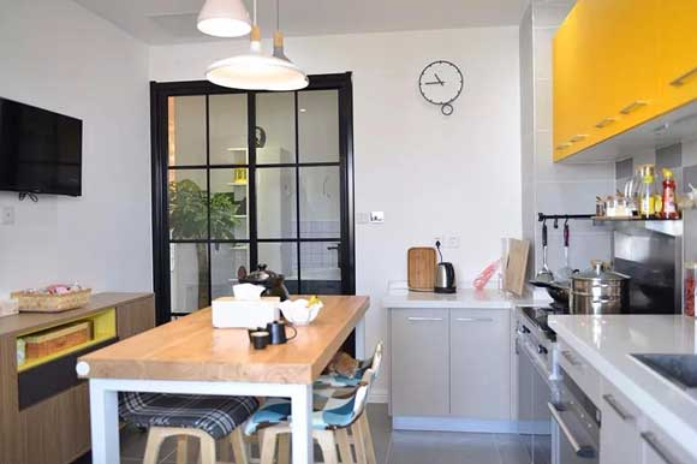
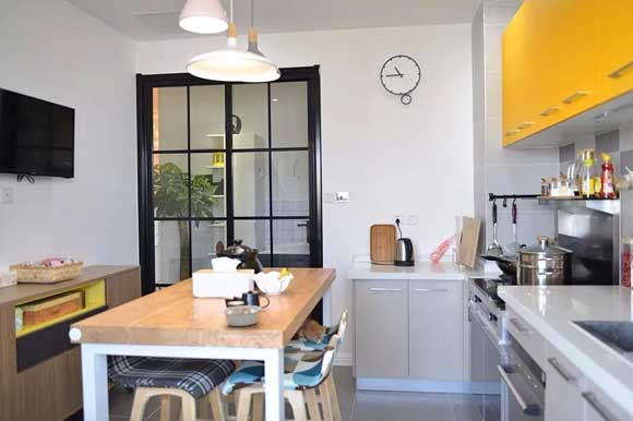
+ legume [220,304,267,327]
